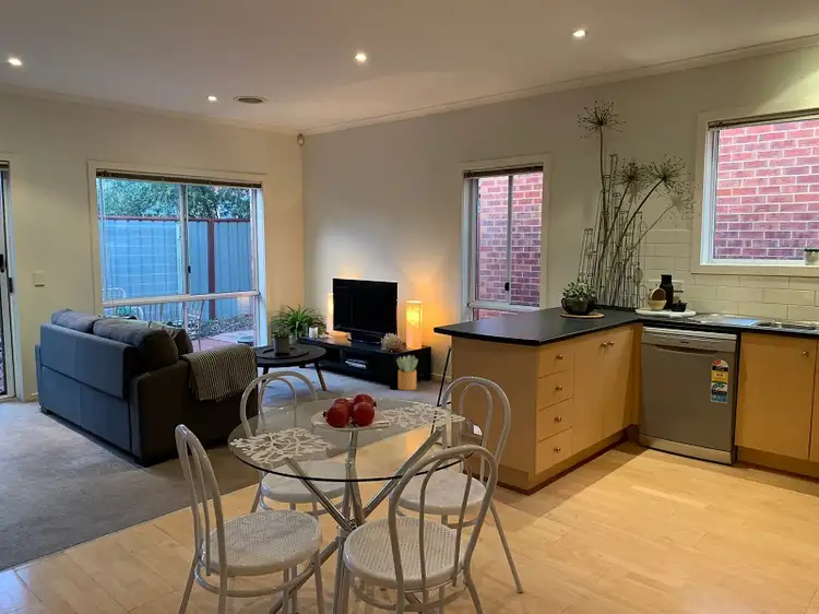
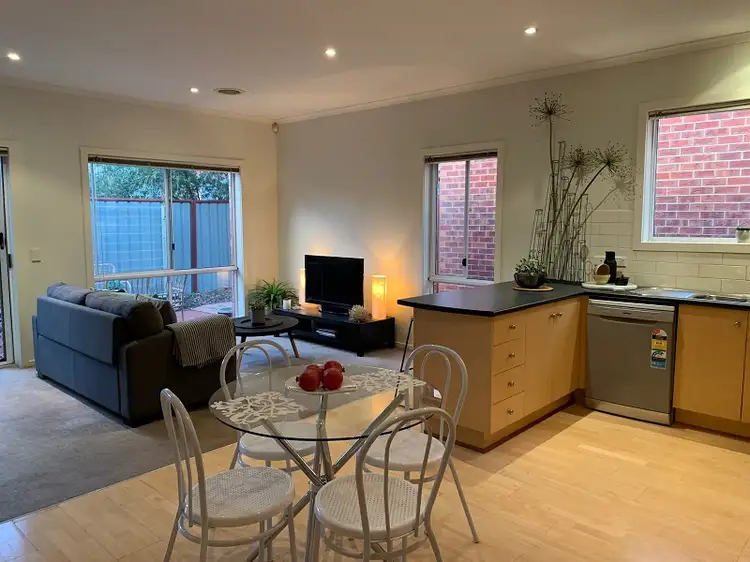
- potted plant [395,354,419,391]
